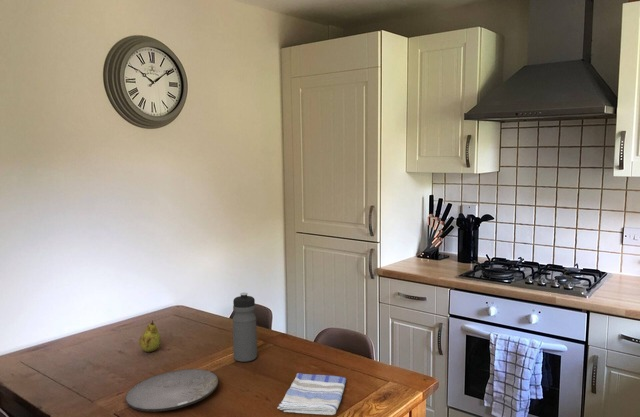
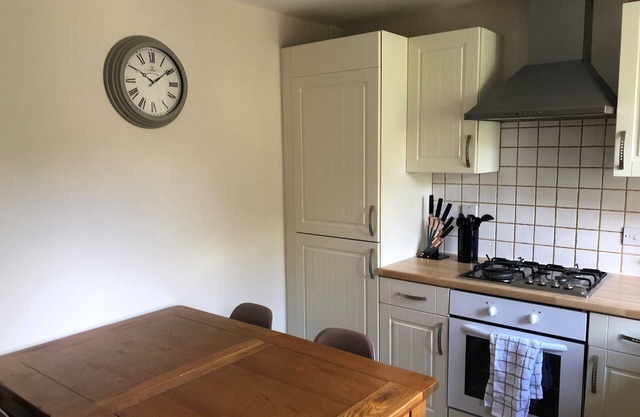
- plate [125,368,219,413]
- fruit [138,319,162,353]
- dish towel [277,372,347,416]
- water bottle [232,292,258,363]
